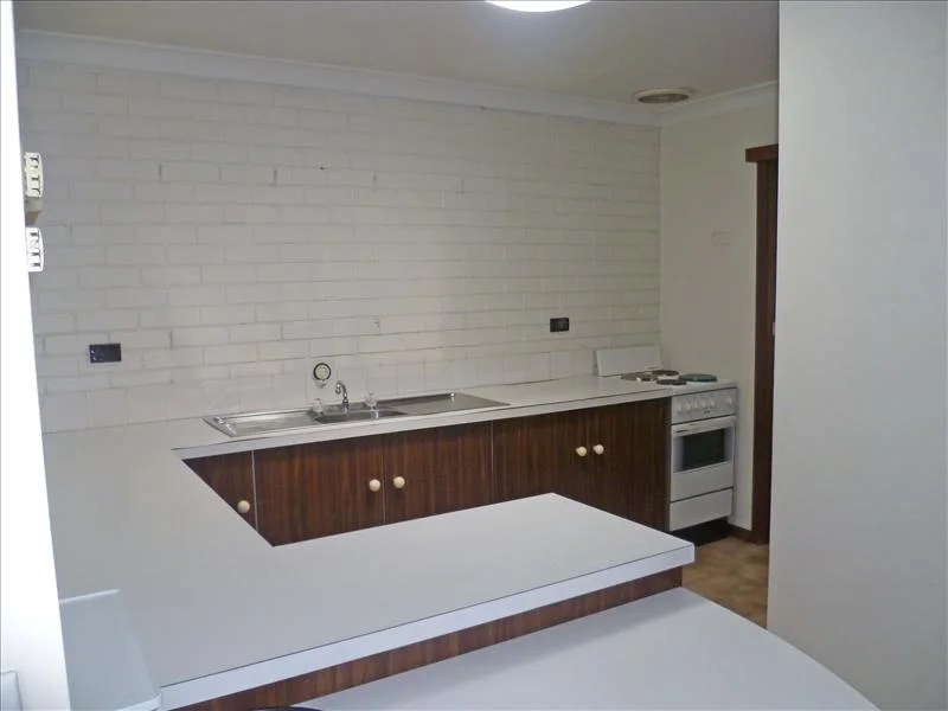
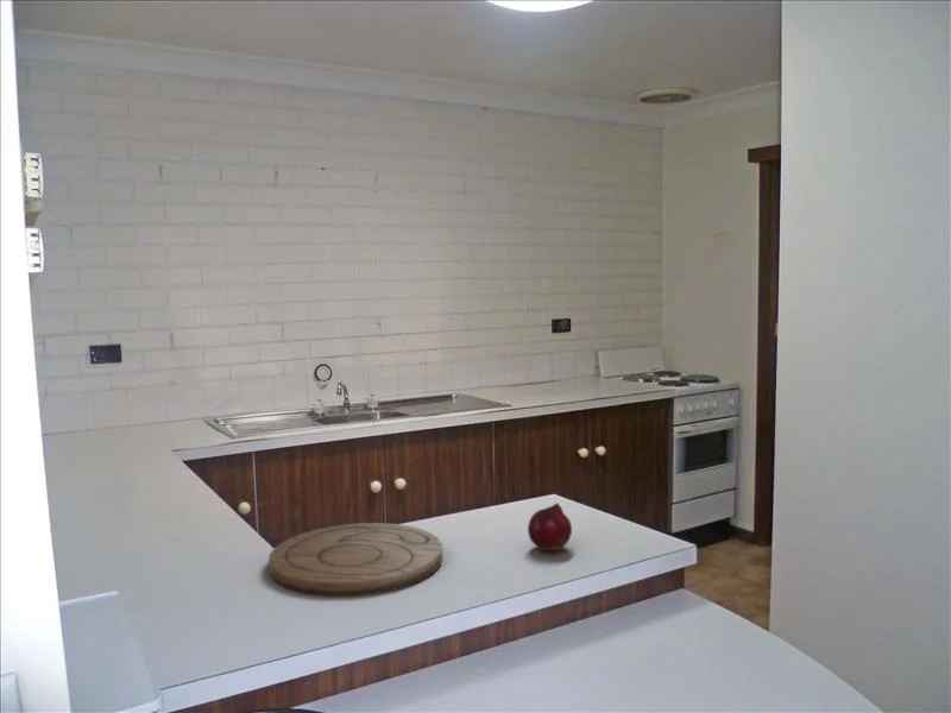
+ fruit [527,501,573,551]
+ cutting board [267,522,443,598]
